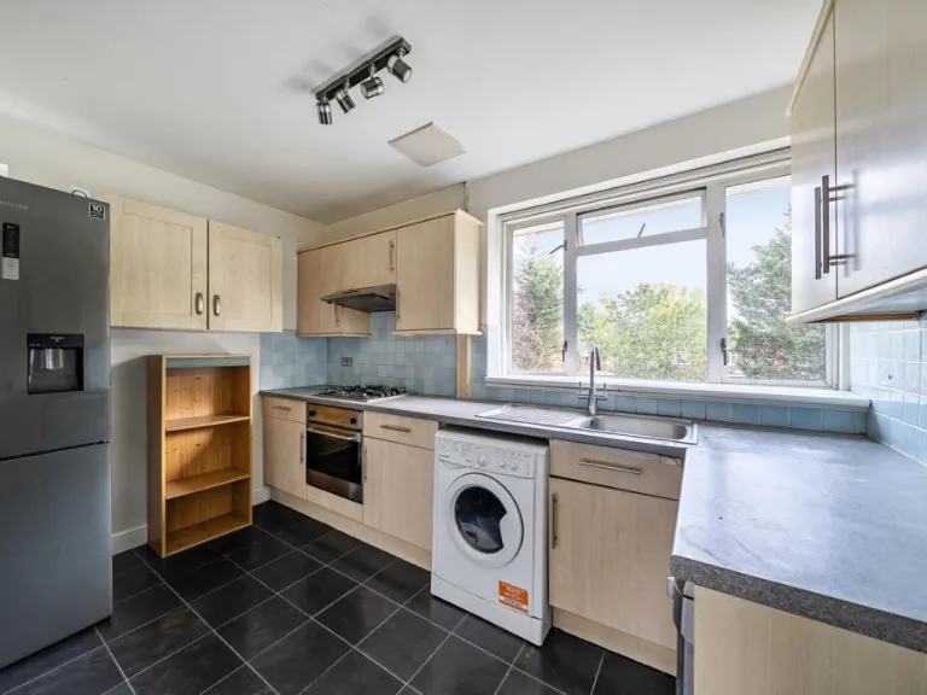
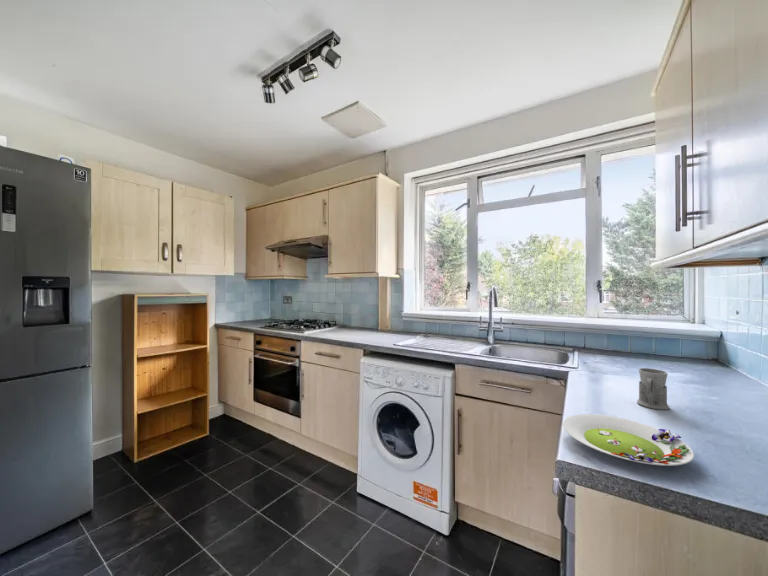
+ mug [636,367,670,411]
+ salad plate [562,413,695,467]
